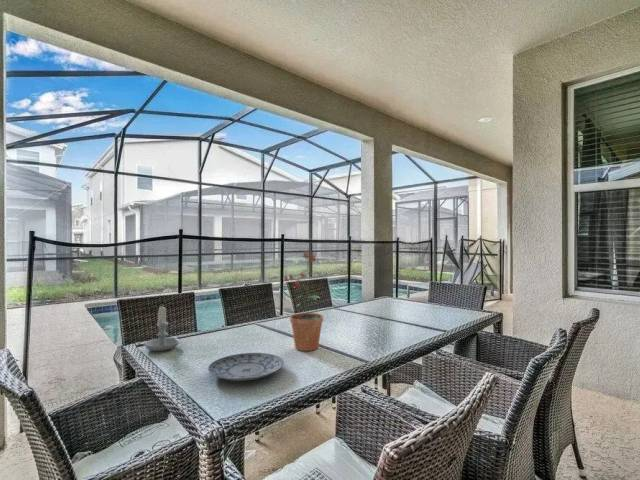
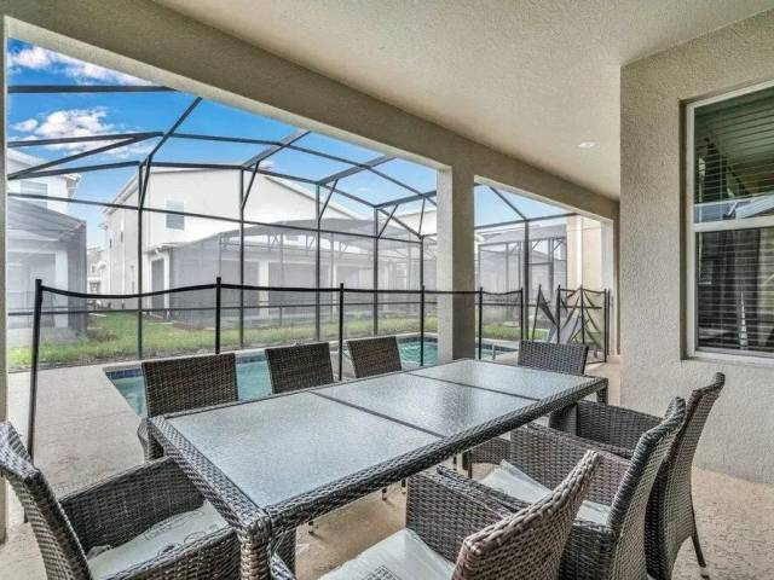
- plate [207,352,285,382]
- potted plant [284,249,324,352]
- candle [144,304,180,352]
